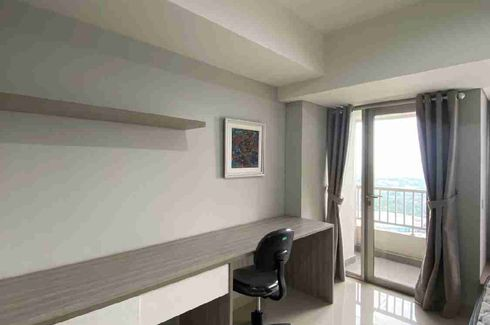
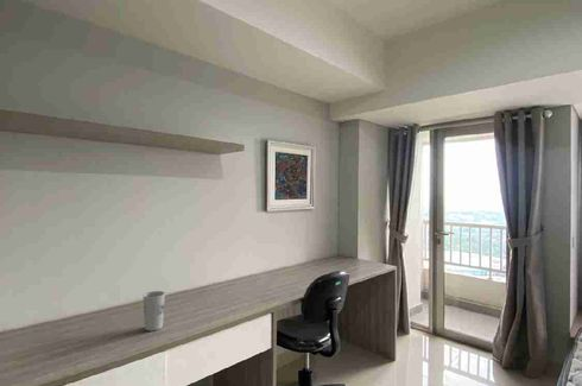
+ cup [141,290,166,333]
